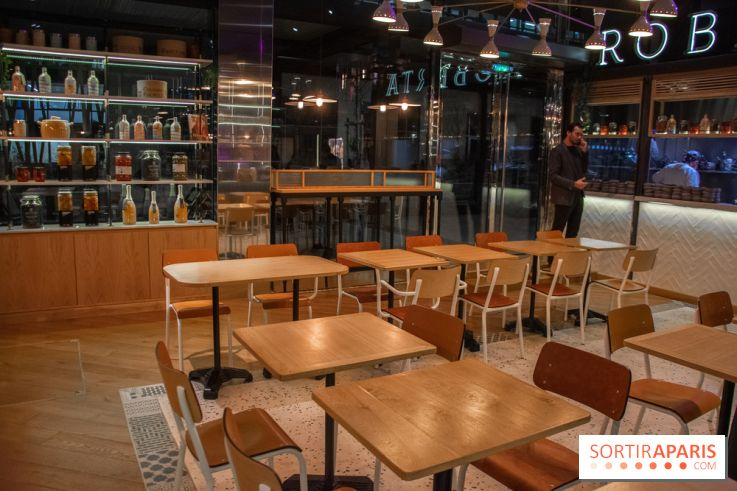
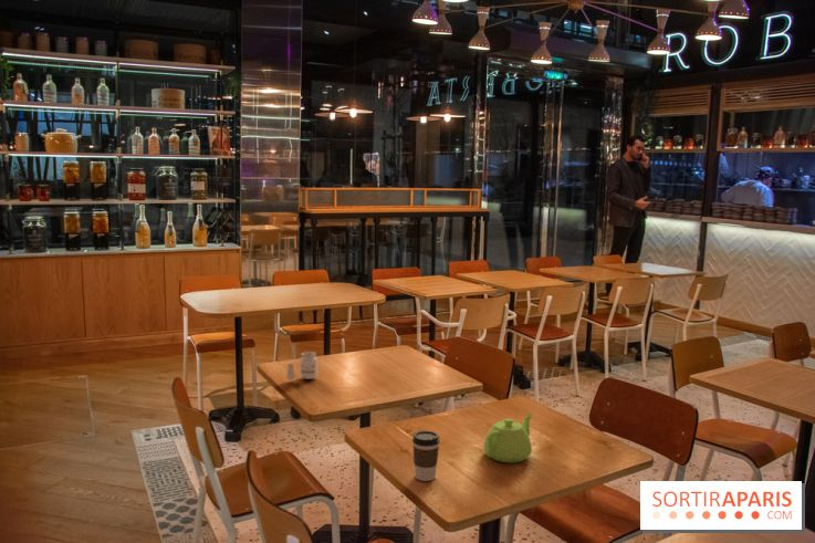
+ teapot [483,413,534,463]
+ coffee cup [411,429,441,482]
+ candle [285,351,318,382]
